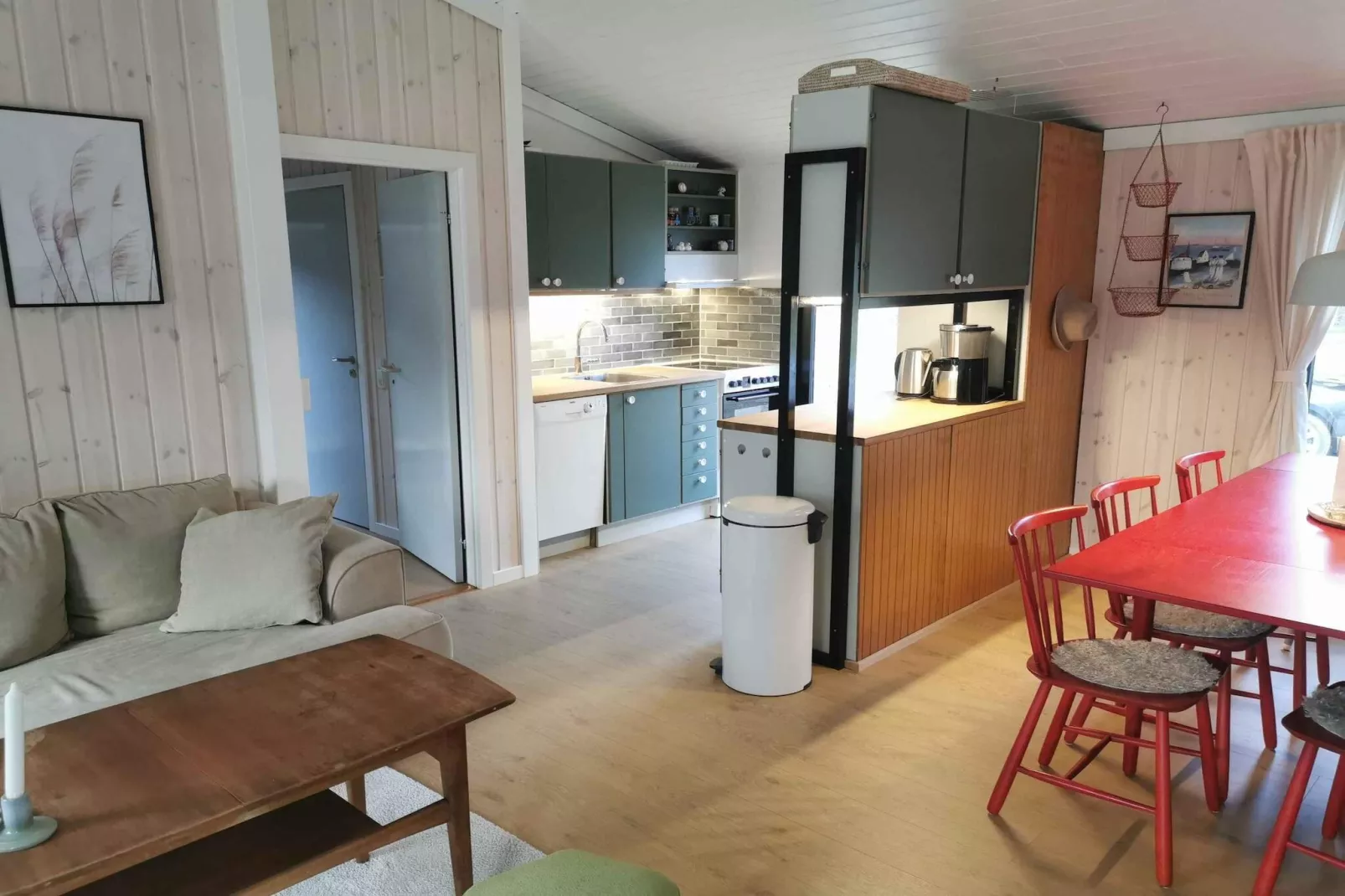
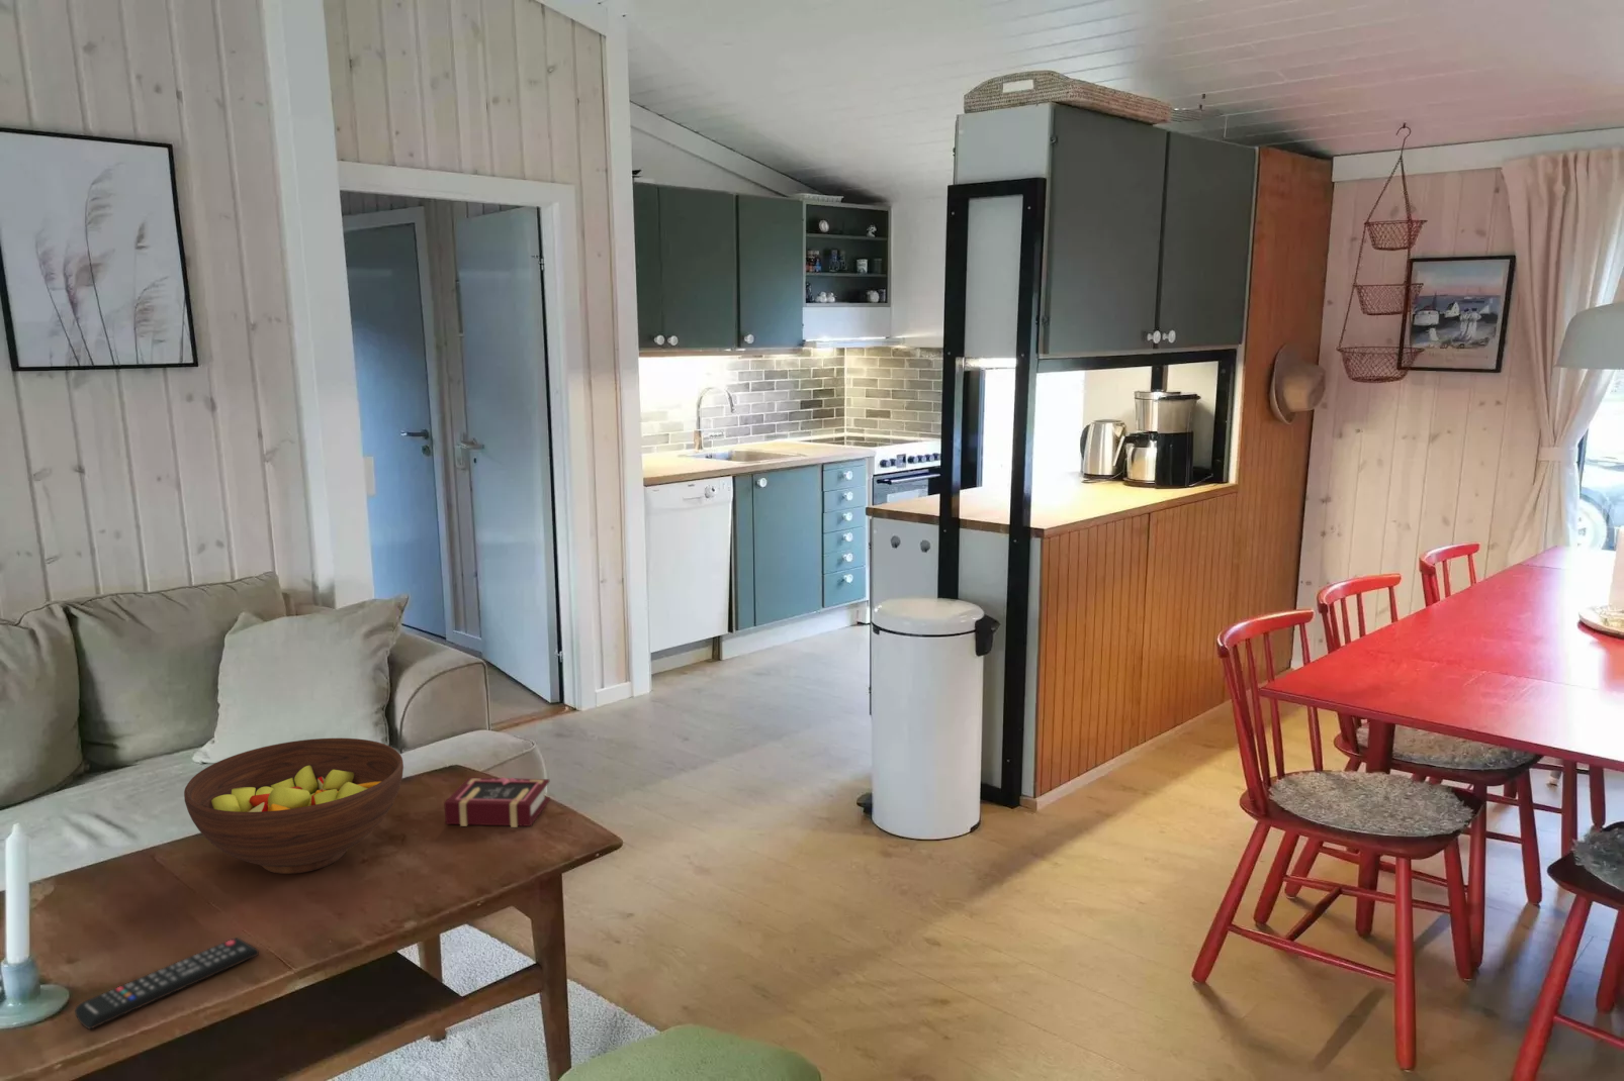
+ book [443,777,551,829]
+ remote control [74,936,260,1030]
+ fruit bowl [184,737,404,875]
